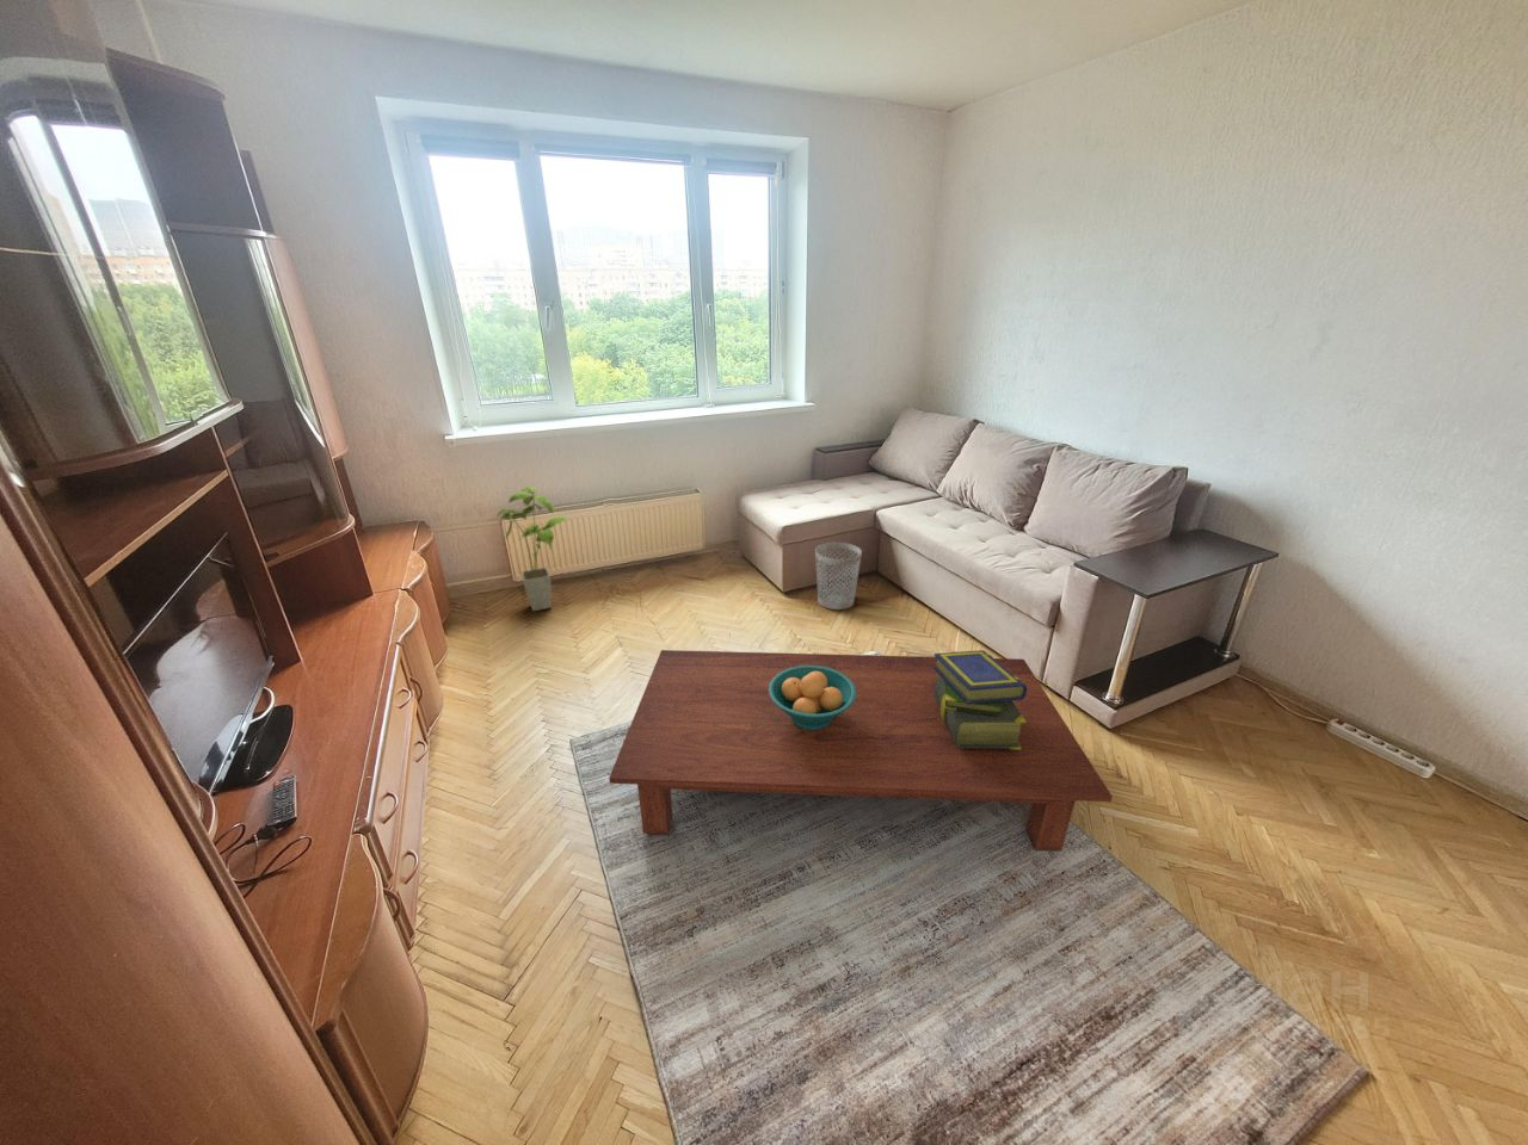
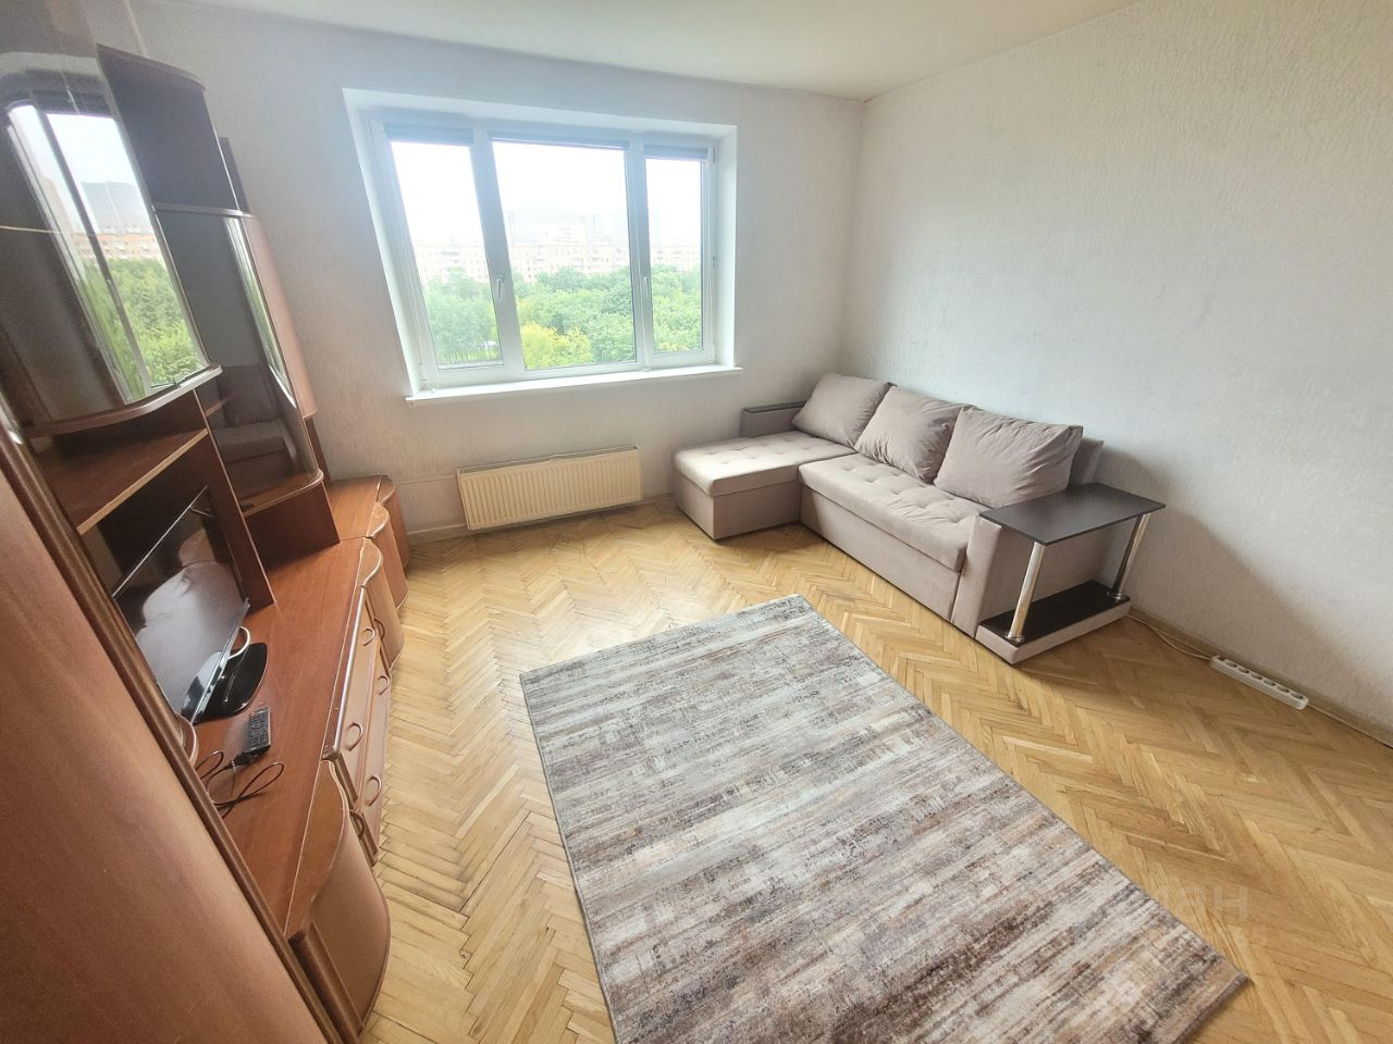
- coffee table [608,648,1114,852]
- house plant [496,486,571,612]
- fruit bowl [769,665,855,730]
- wastebasket [815,541,863,611]
- stack of books [934,648,1026,751]
